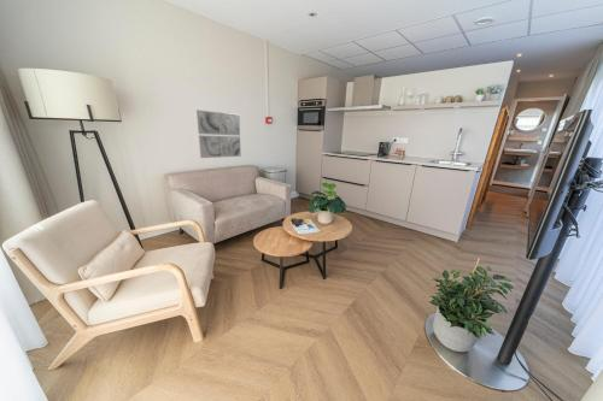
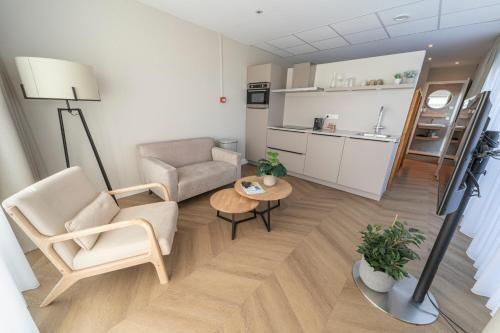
- wall art [195,108,242,159]
